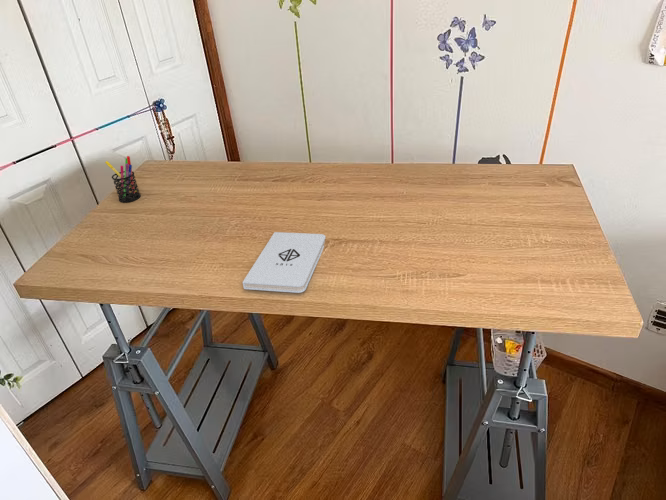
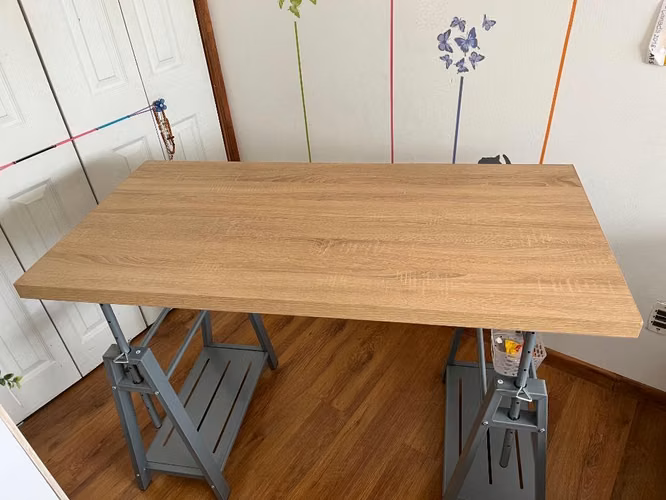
- notepad [242,231,326,294]
- pen holder [104,155,142,203]
